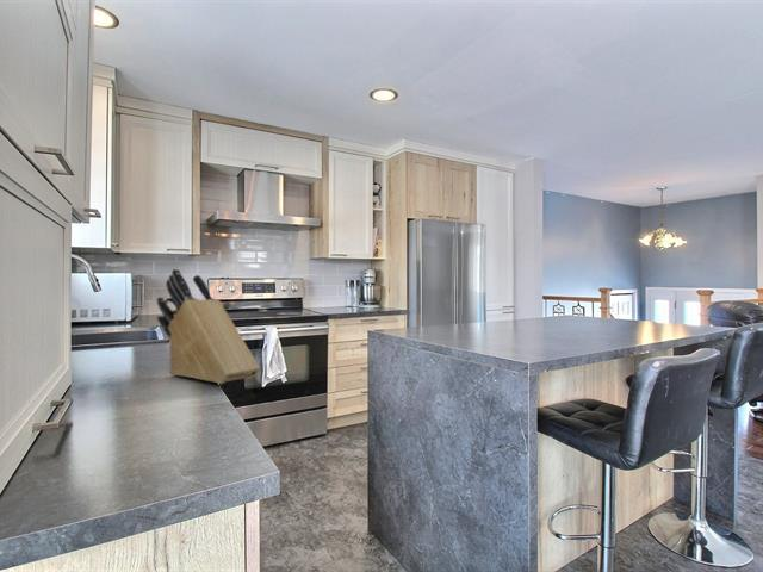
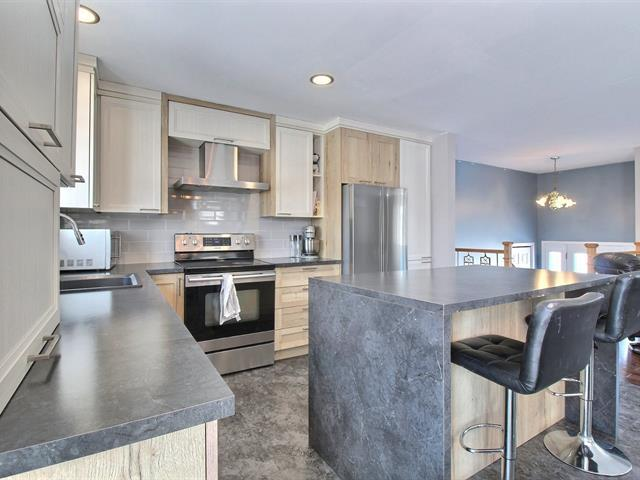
- knife block [156,268,261,385]
